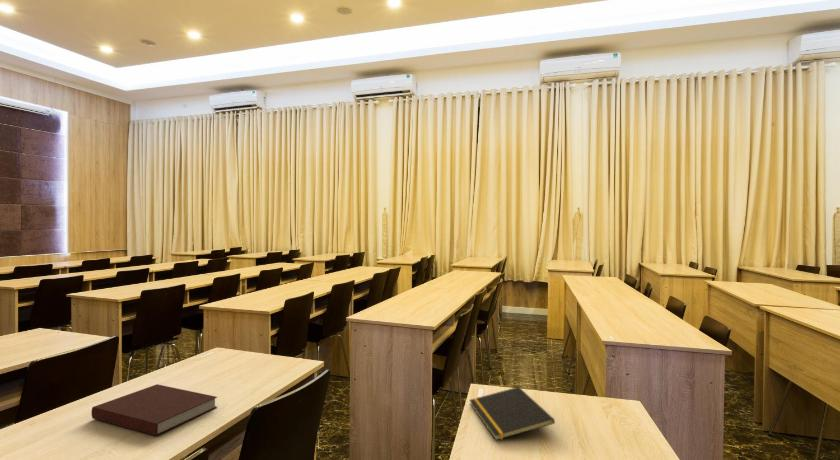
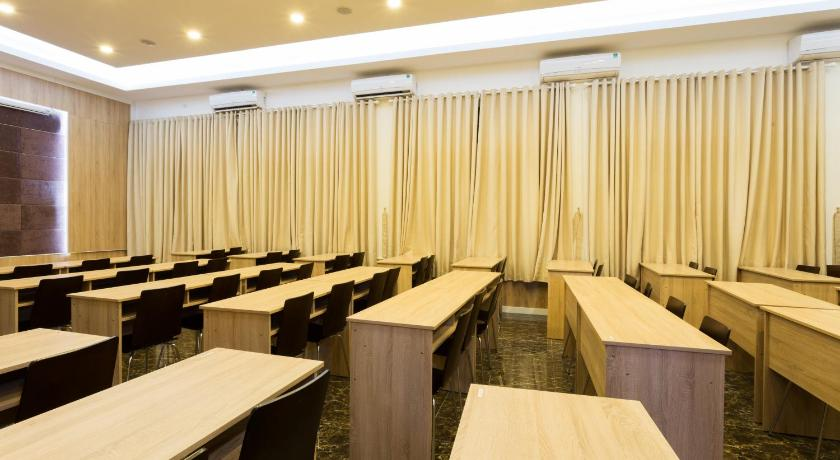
- notebook [91,383,218,437]
- notepad [468,386,556,441]
